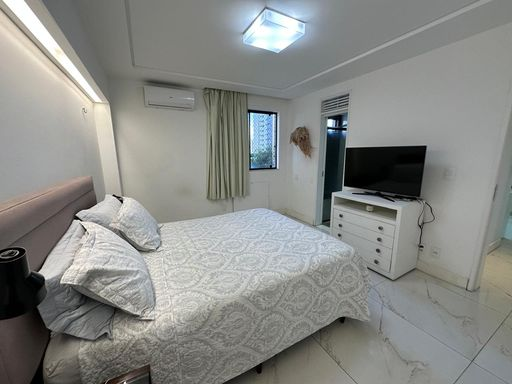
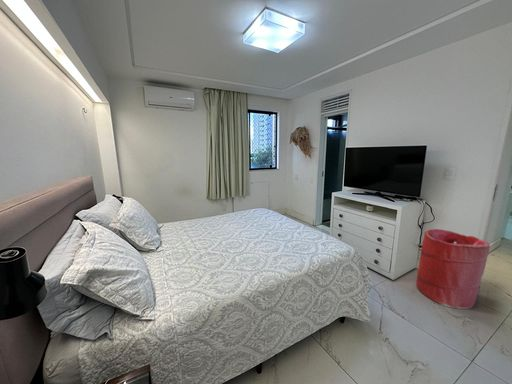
+ laundry hamper [415,228,491,310]
